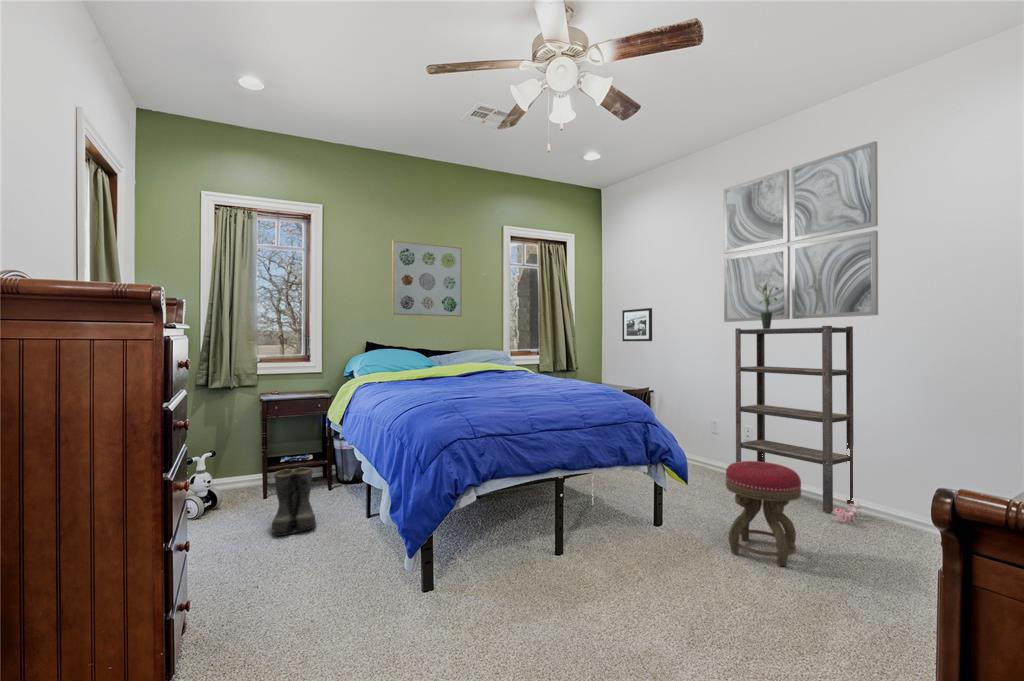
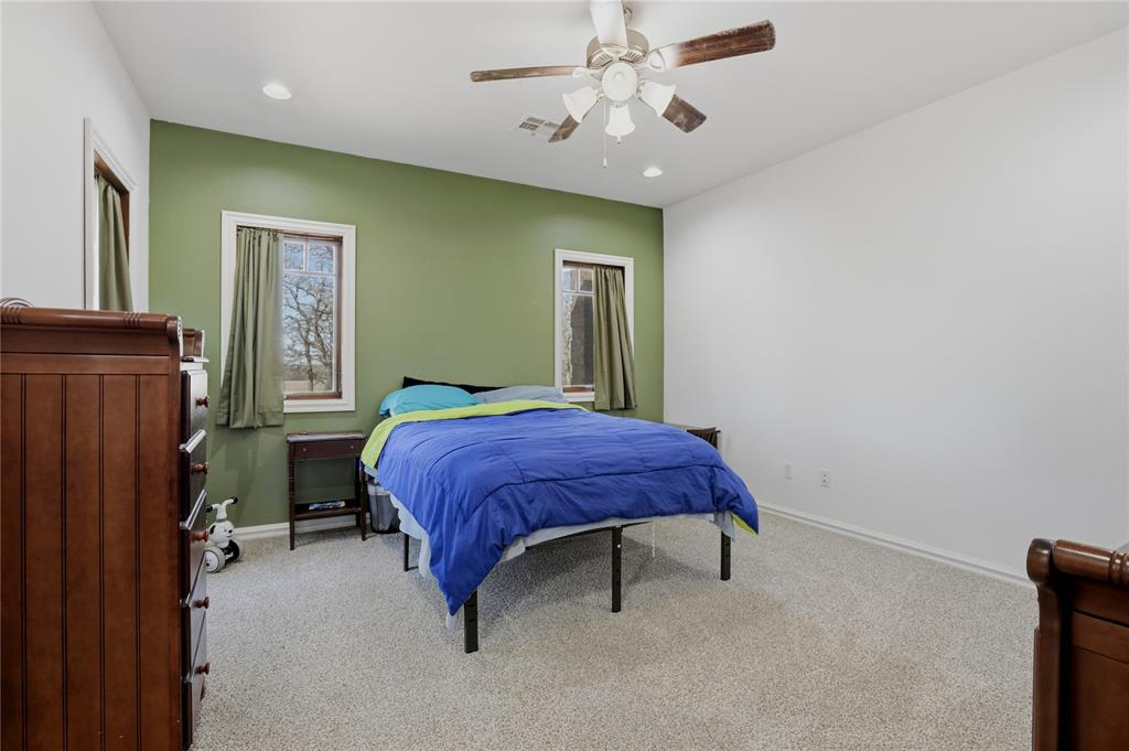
- wall art [392,240,463,318]
- shelving unit [734,325,855,514]
- stacking toy [831,499,863,524]
- potted plant [758,281,779,329]
- stool [725,460,802,567]
- picture frame [621,307,653,342]
- wall art [723,140,879,323]
- boots [271,467,317,537]
